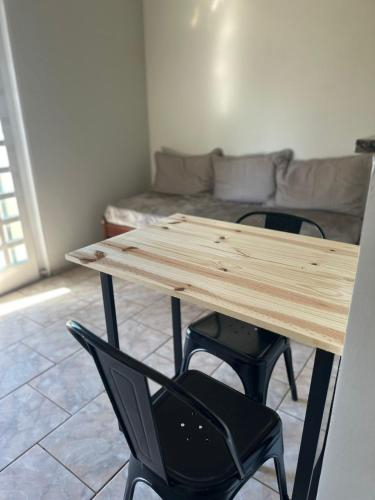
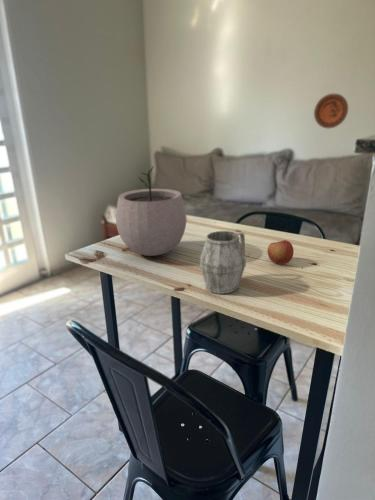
+ plant pot [115,166,187,257]
+ apple [267,239,295,265]
+ mug [199,230,247,295]
+ decorative plate [313,93,349,129]
